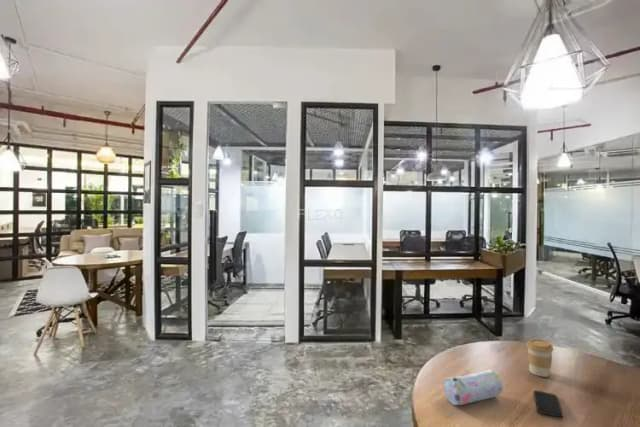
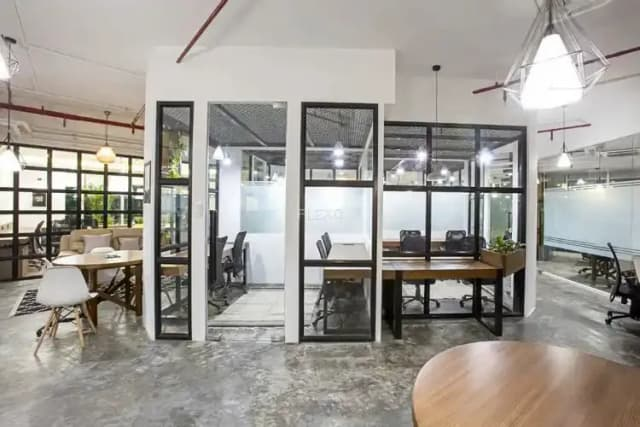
- pencil case [443,369,504,406]
- coffee cup [526,338,554,378]
- smartphone [533,389,564,418]
